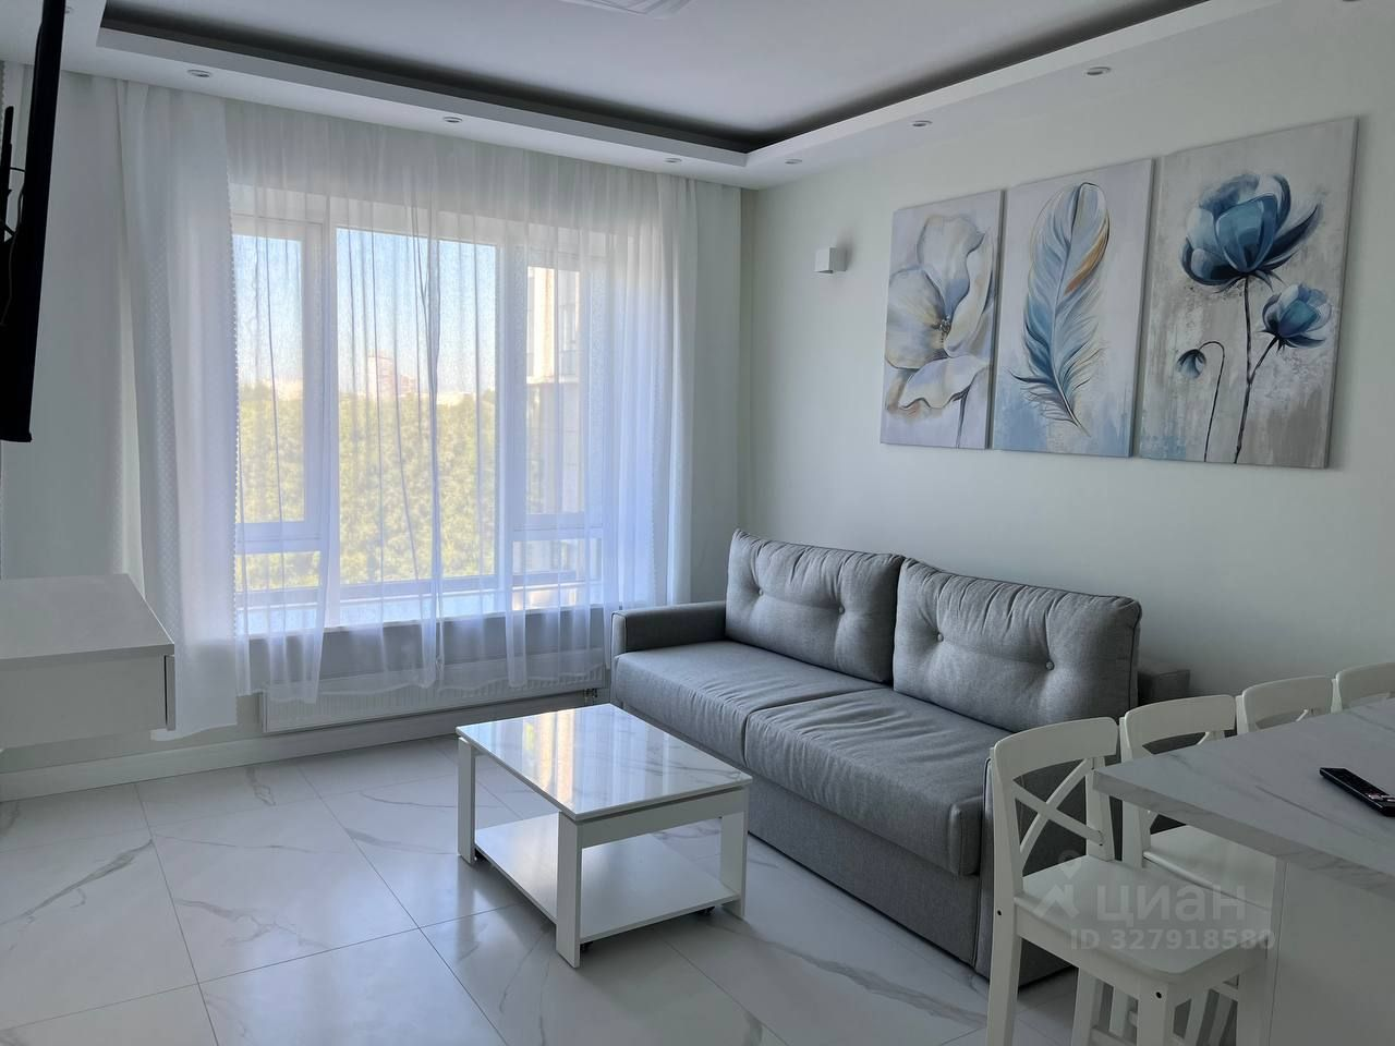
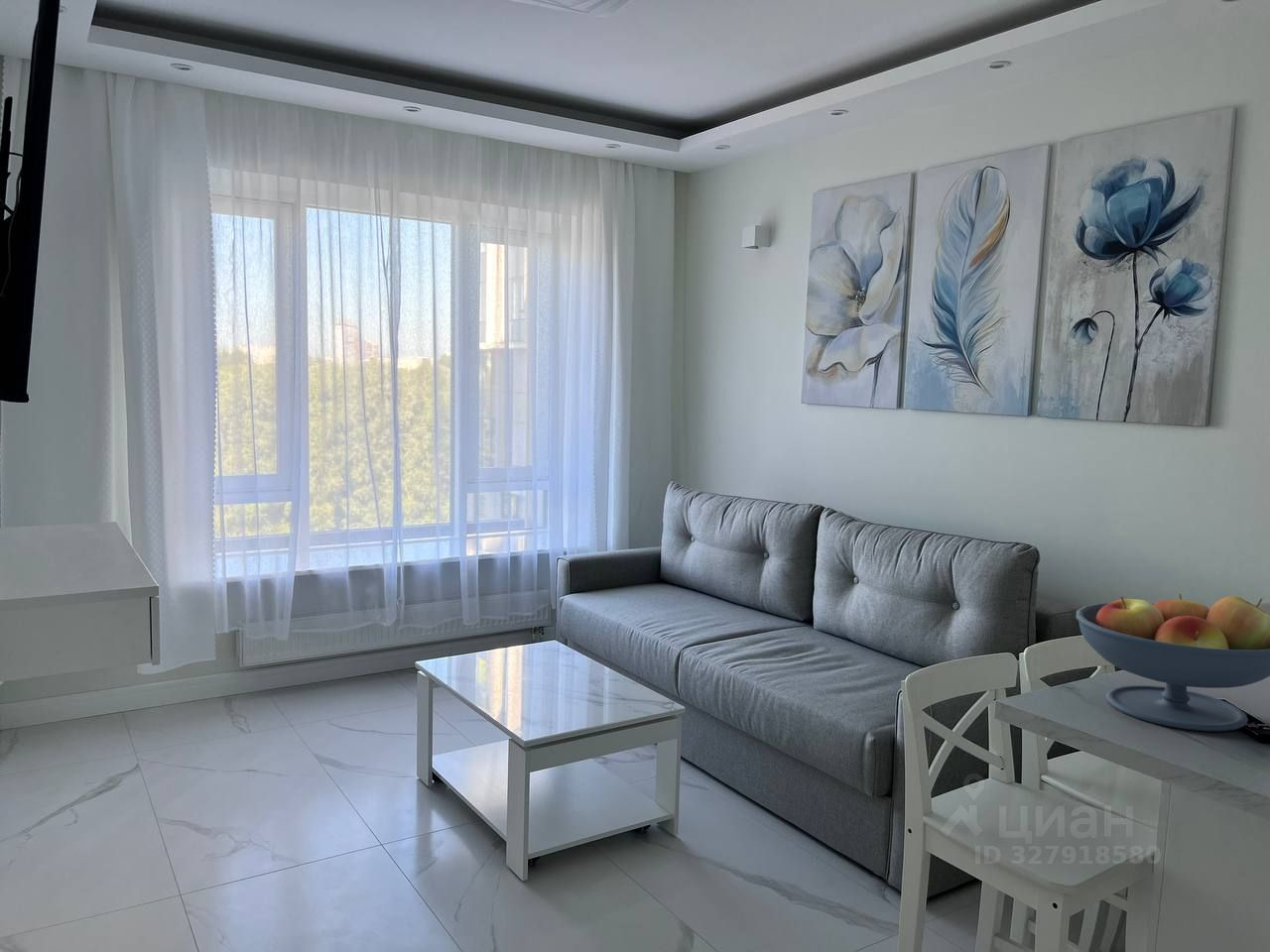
+ fruit bowl [1076,593,1270,732]
